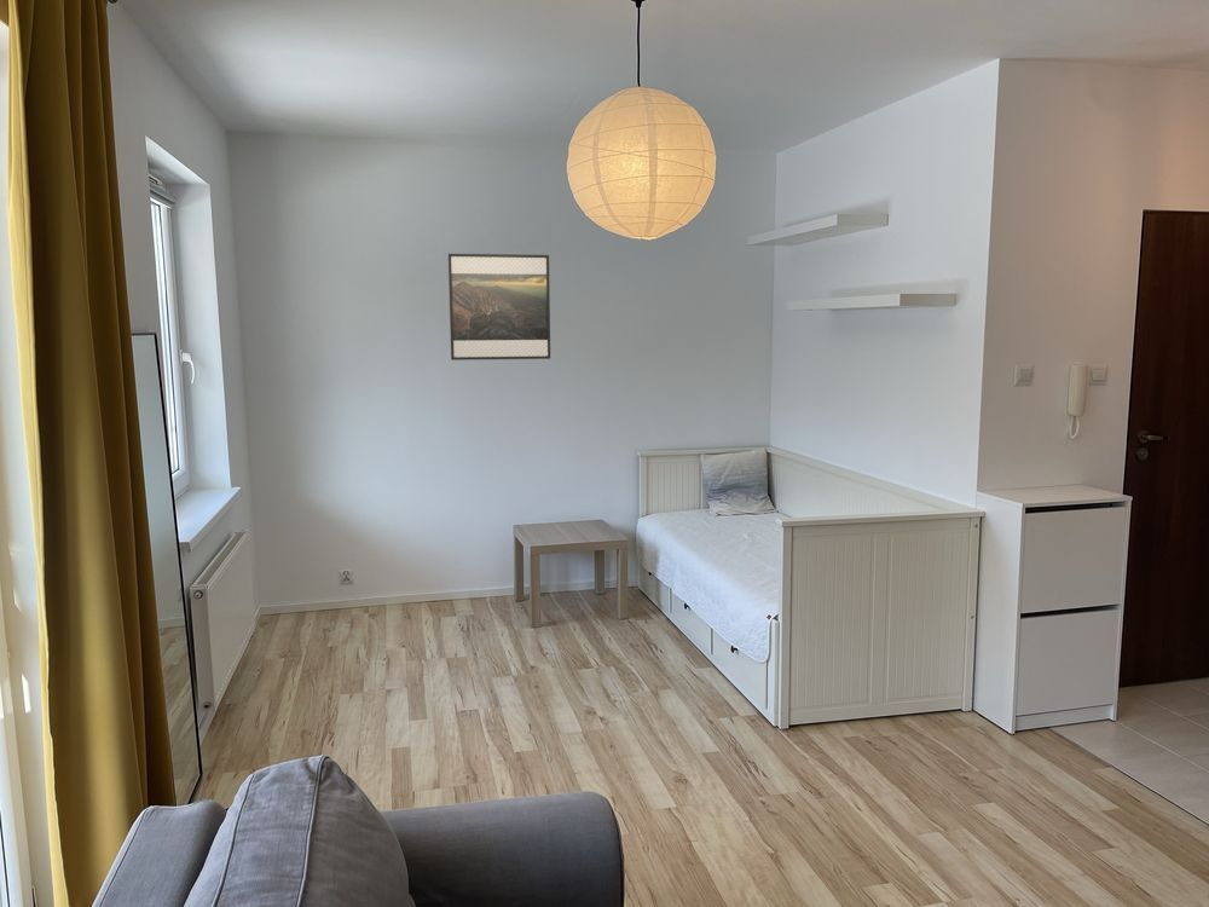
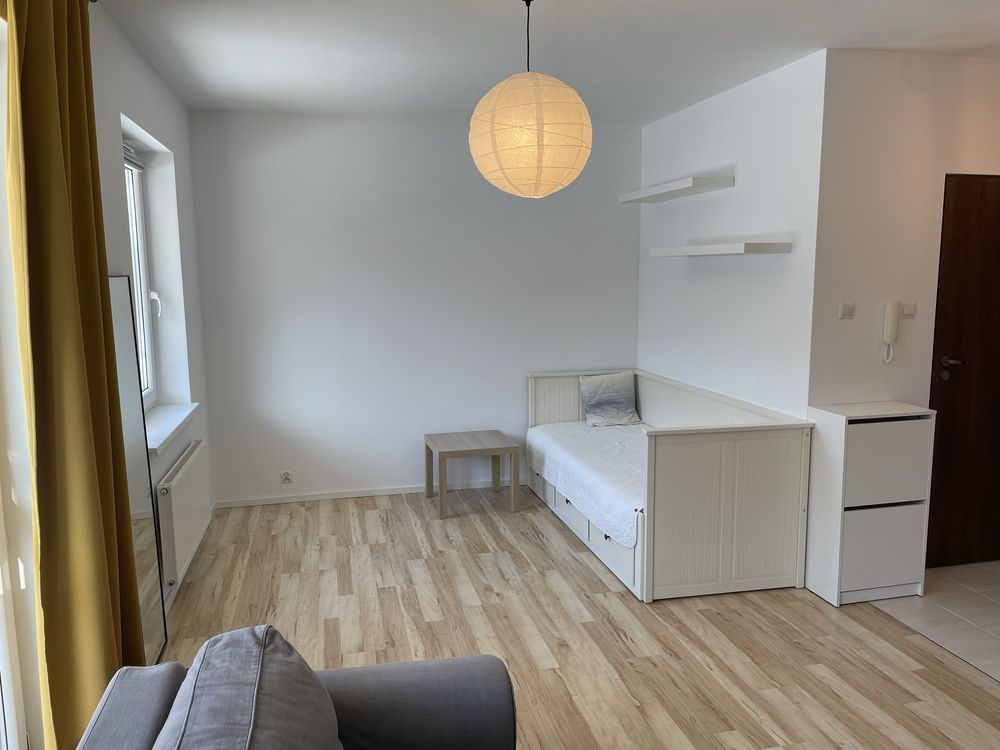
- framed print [447,253,551,362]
